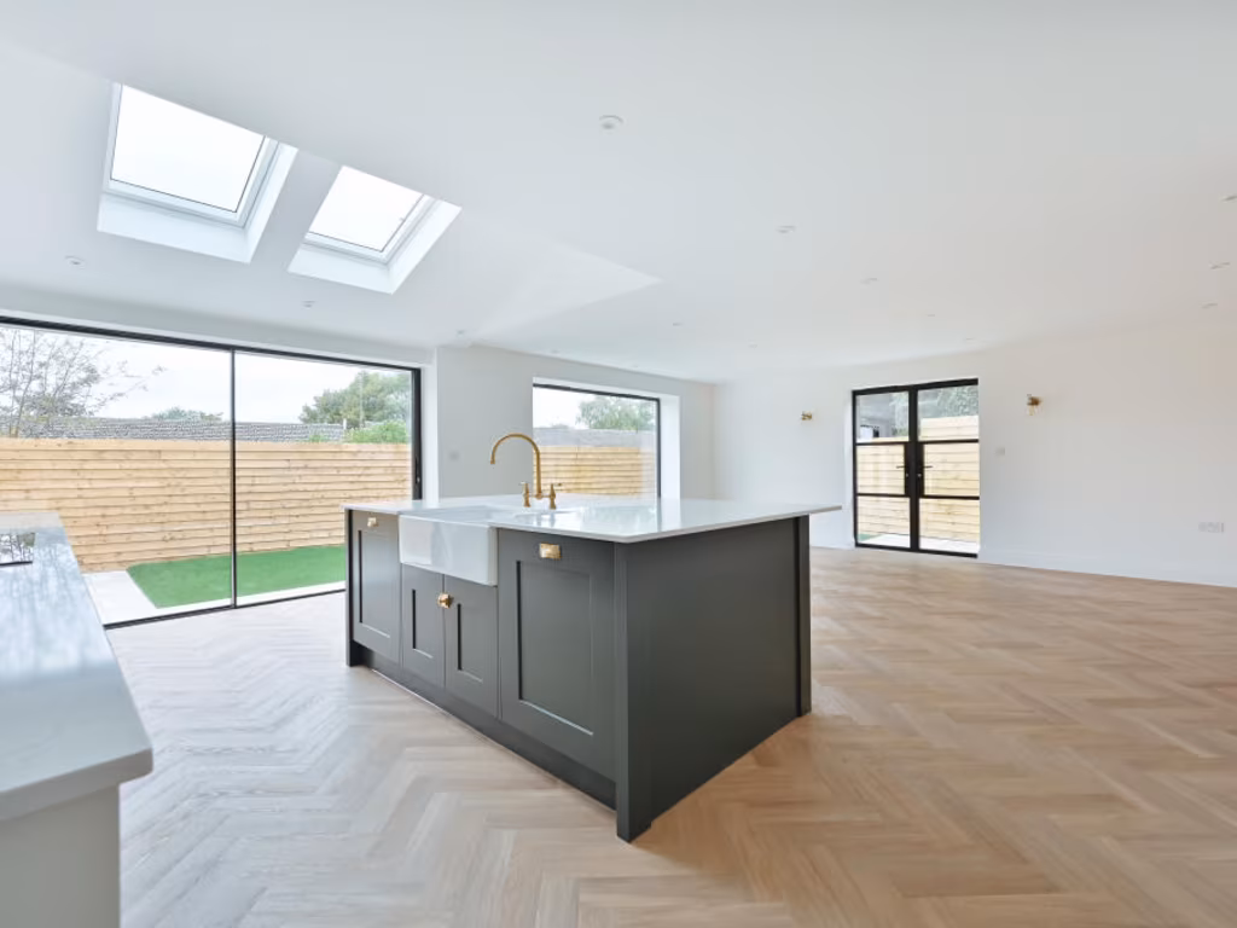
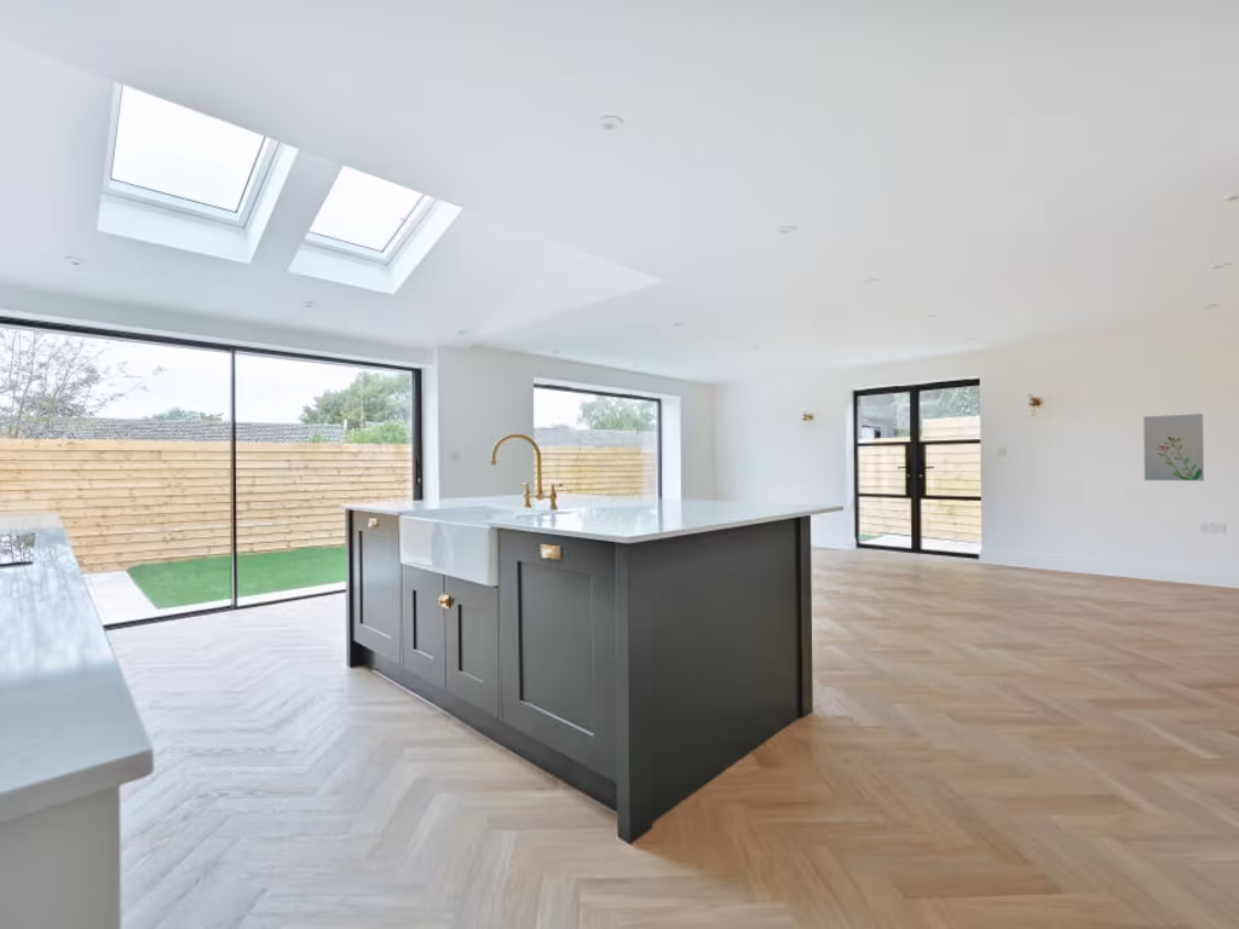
+ wall art [1142,412,1205,481]
